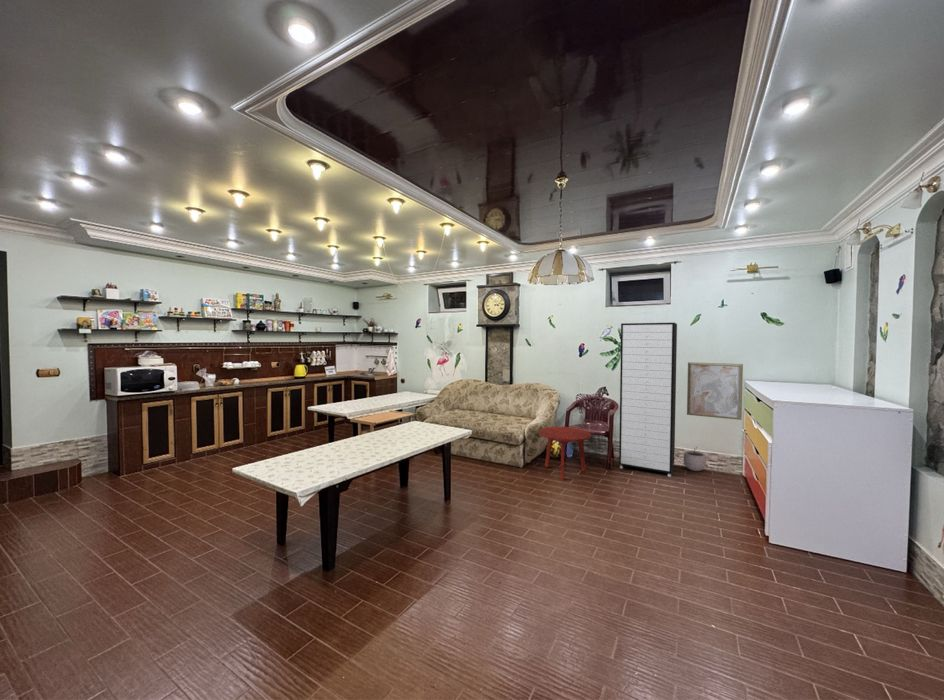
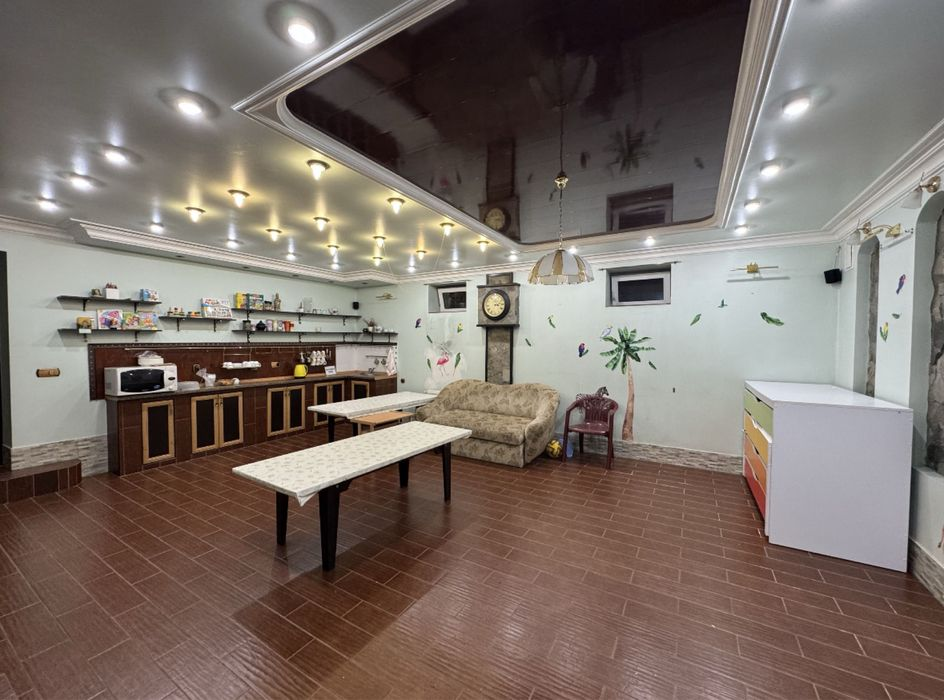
- wall art [686,361,744,421]
- side table [538,426,592,481]
- plant pot [682,446,707,472]
- storage cabinet [618,322,678,478]
